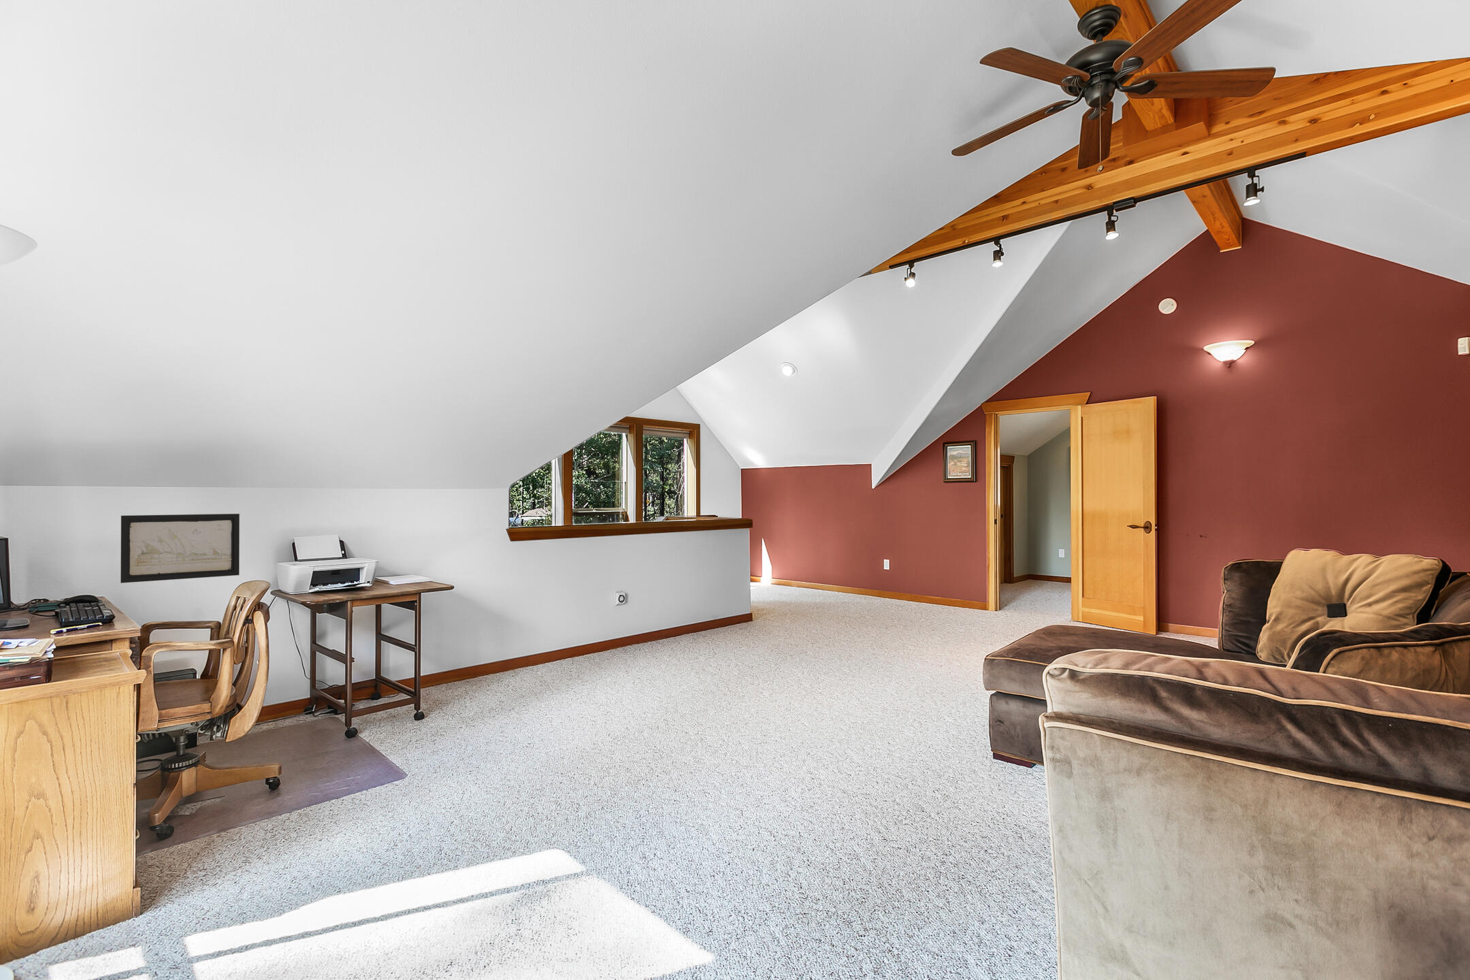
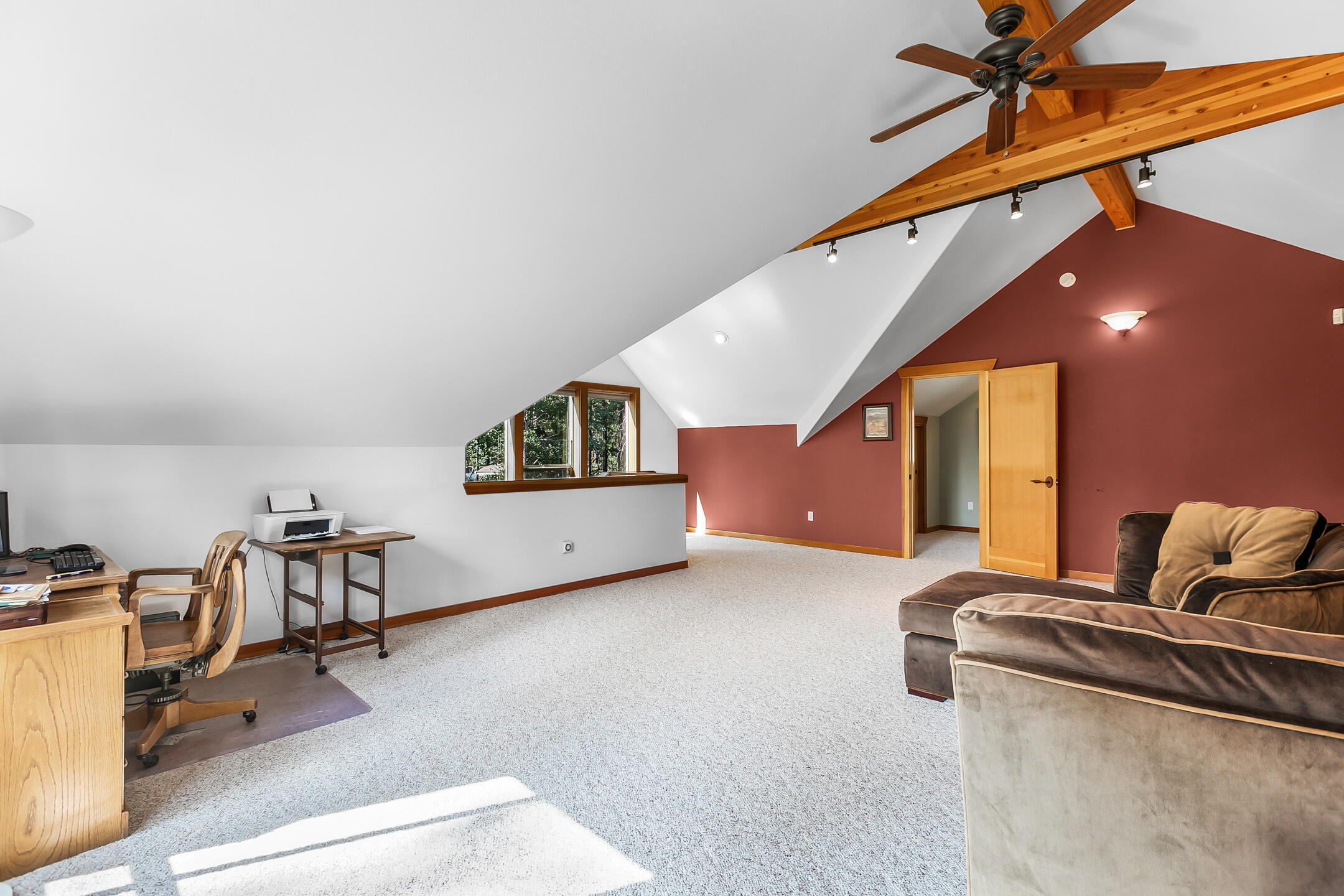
- wall art [120,513,241,584]
